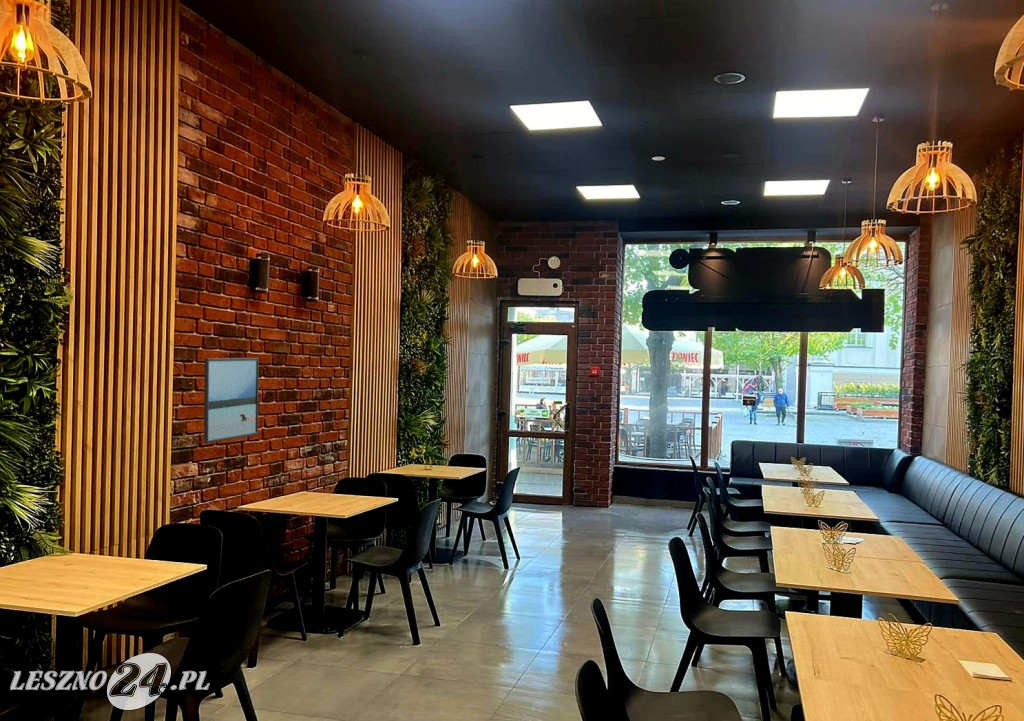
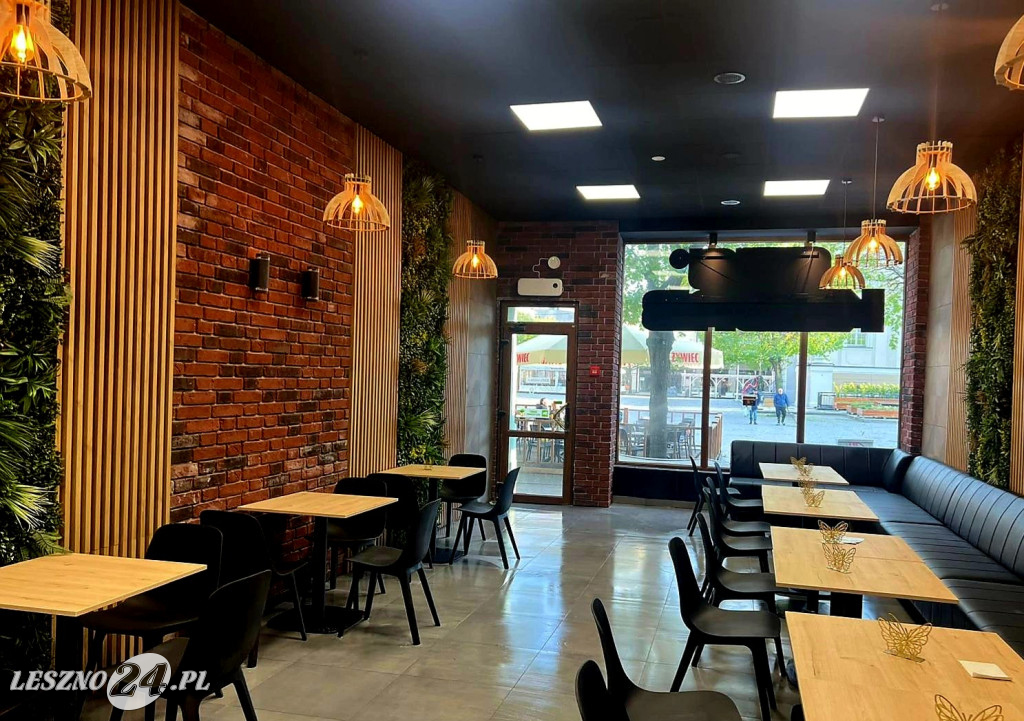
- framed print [203,357,260,444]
